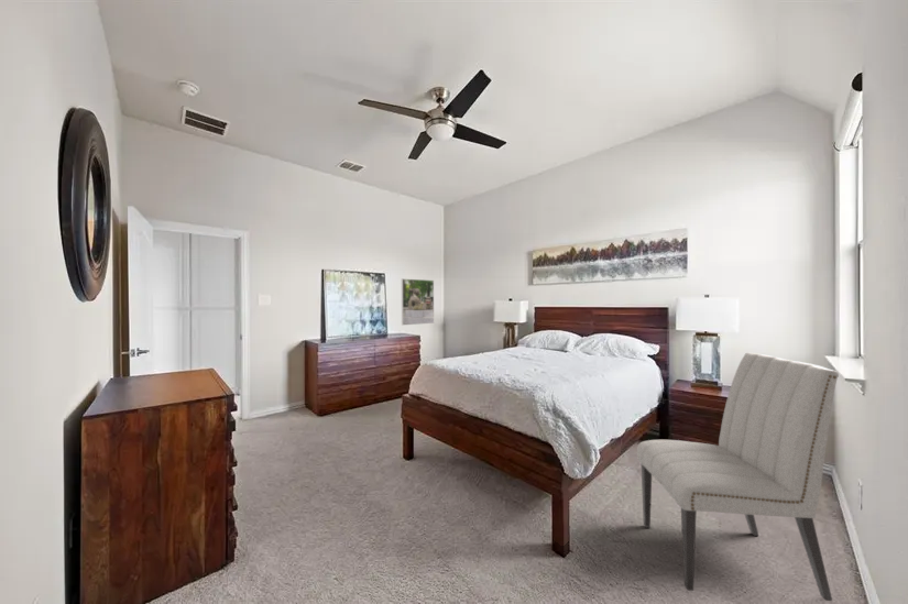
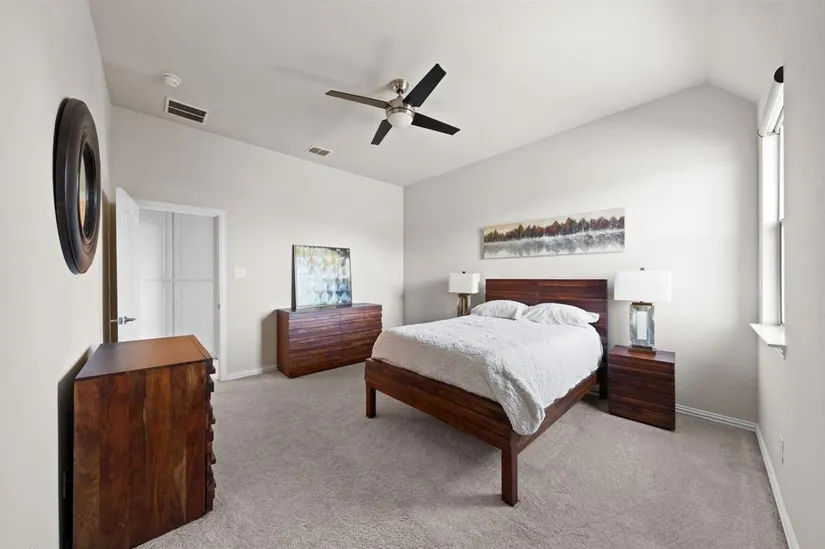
- chair [636,351,840,602]
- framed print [401,278,435,326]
